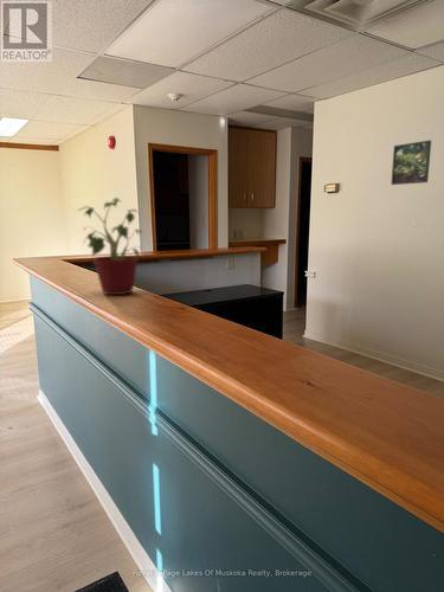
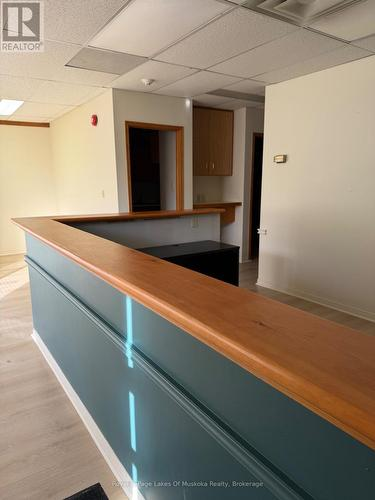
- potted plant [76,197,144,296]
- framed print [390,140,432,186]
